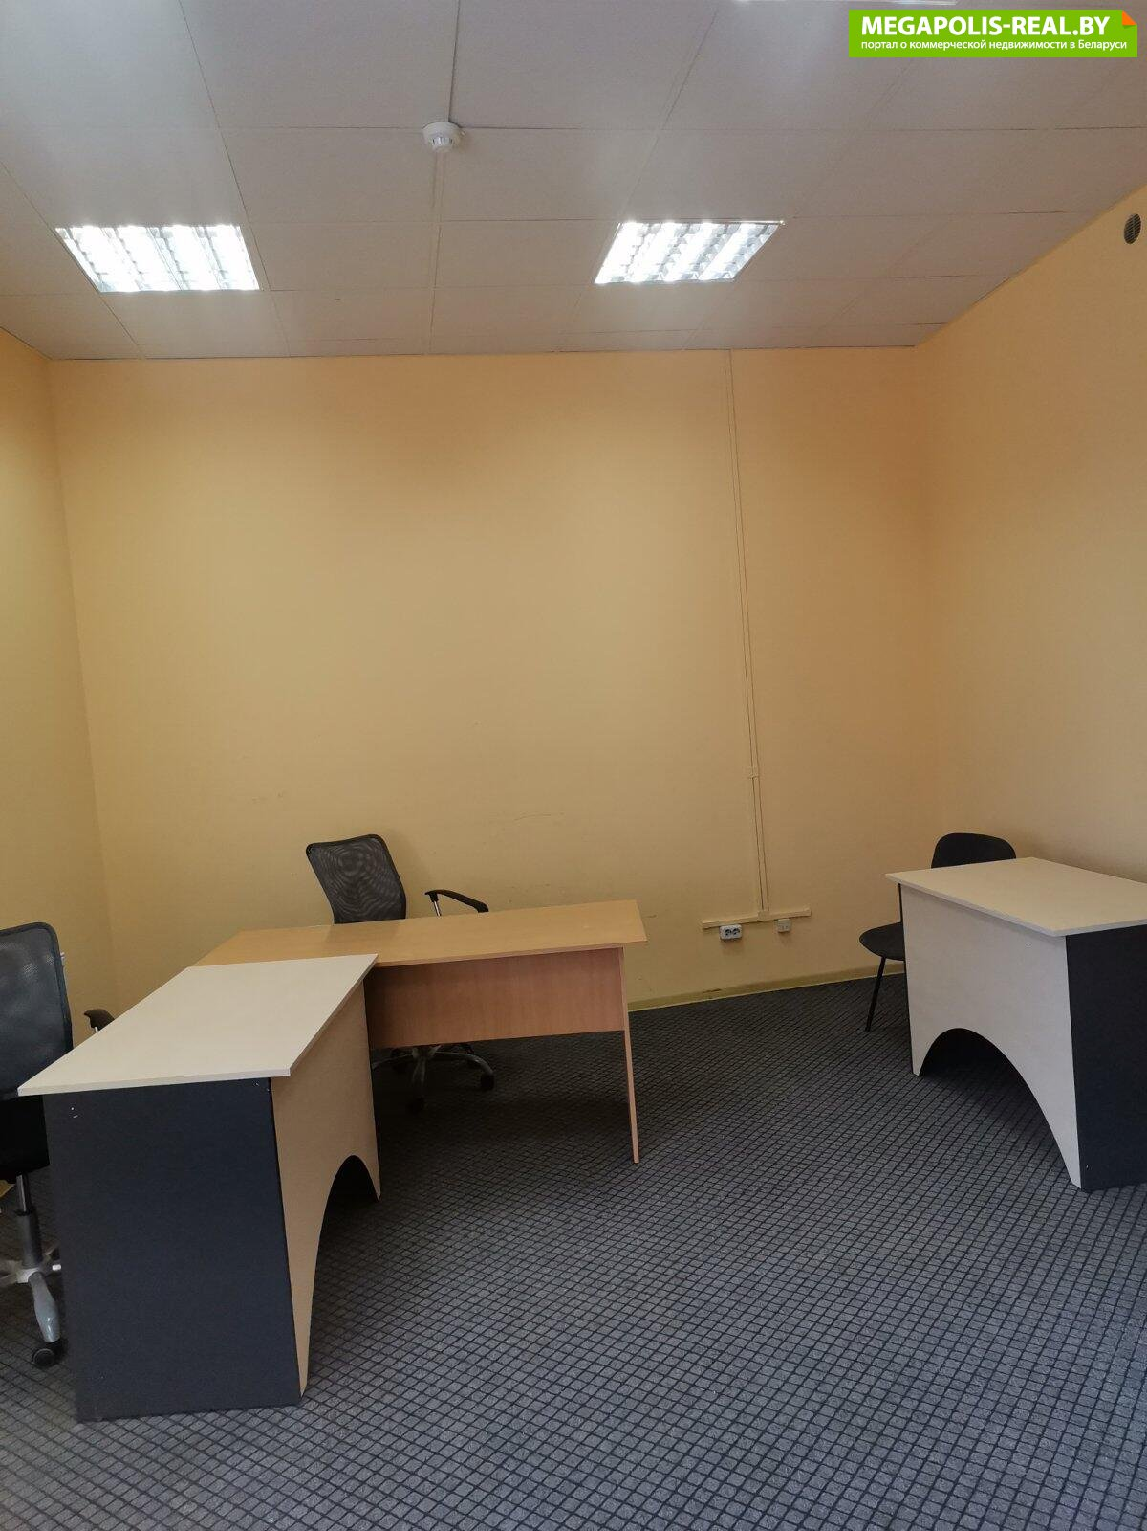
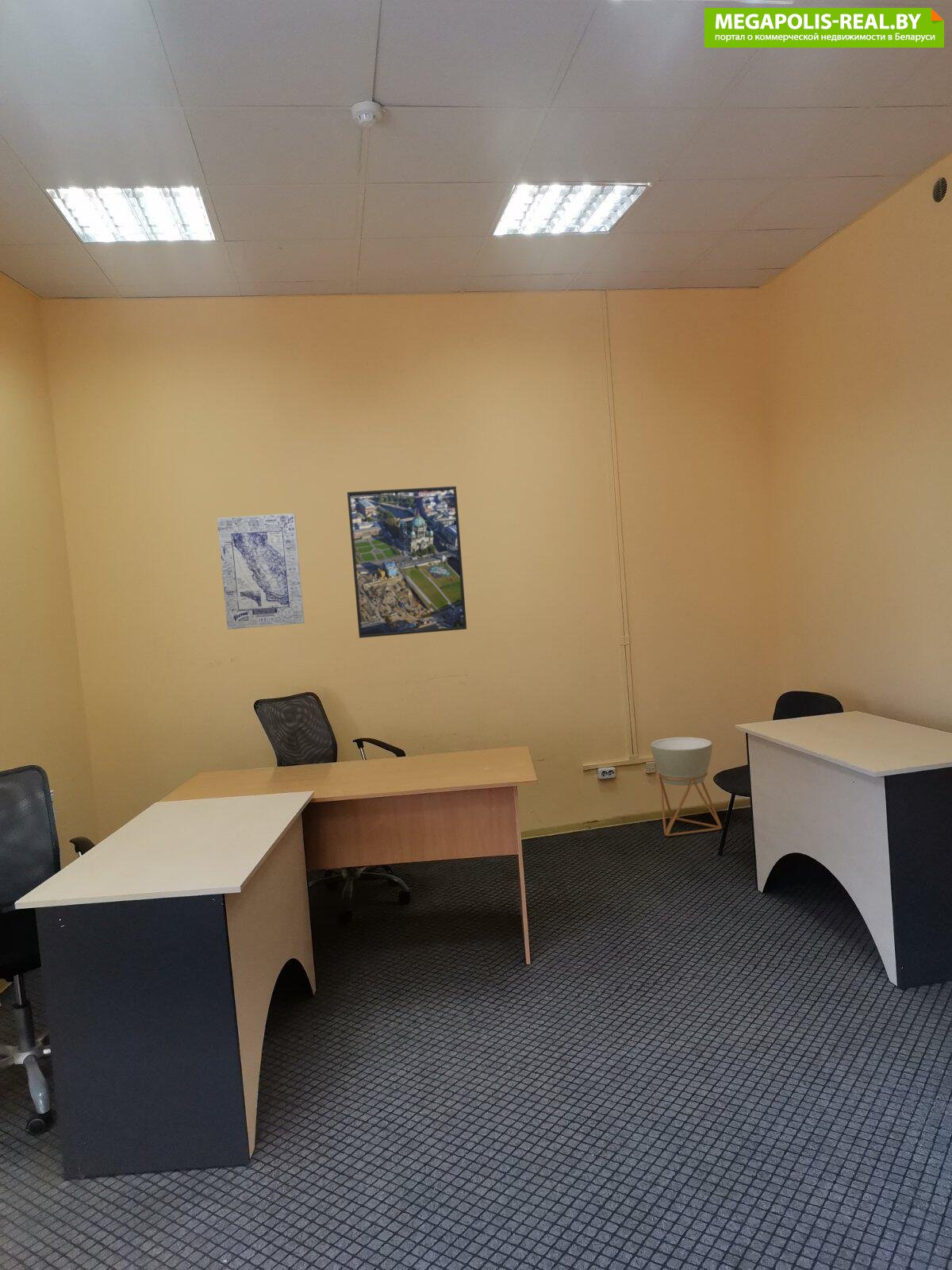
+ planter [650,737,723,837]
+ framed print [347,485,467,639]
+ wall art [217,513,305,630]
